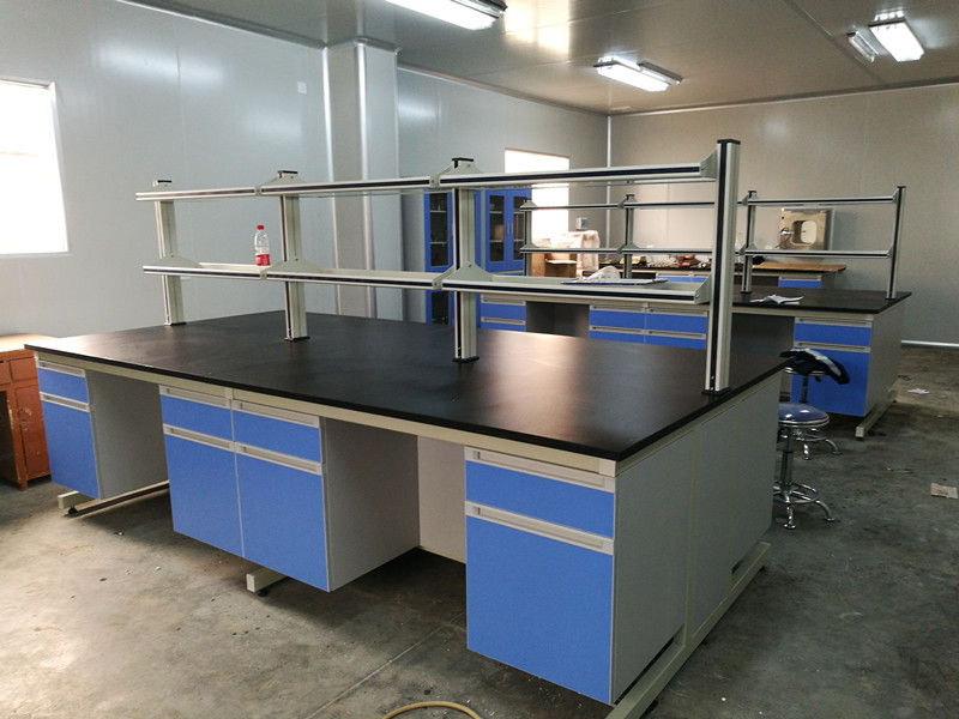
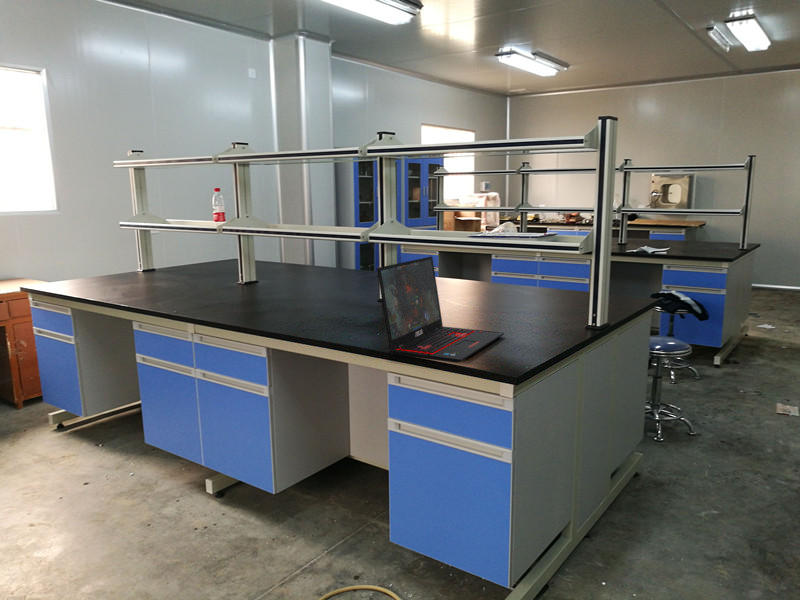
+ laptop [376,255,505,364]
